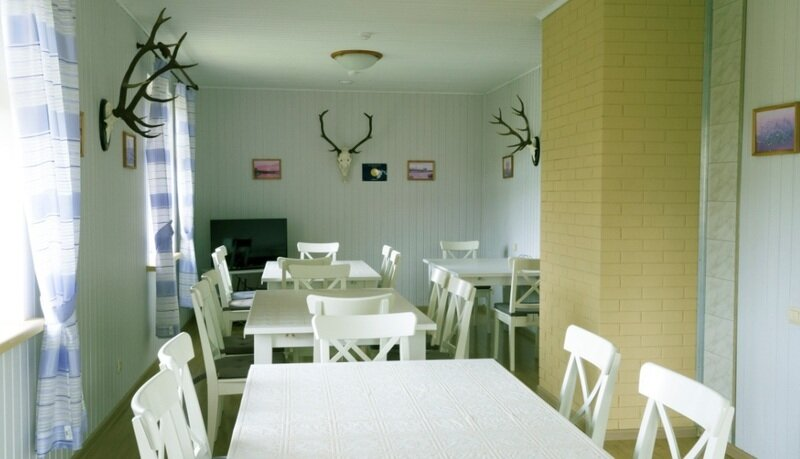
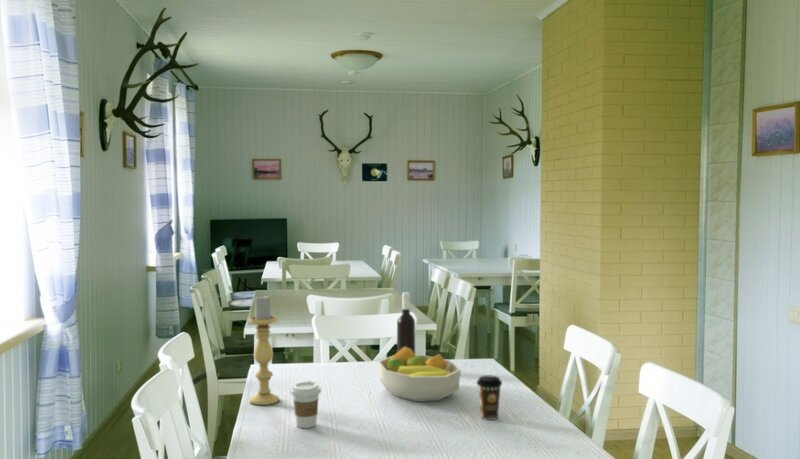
+ fruit bowl [377,347,462,402]
+ wine bottle [396,291,416,355]
+ coffee cup [476,375,503,421]
+ coffee cup [290,380,322,429]
+ candle holder [248,294,280,406]
